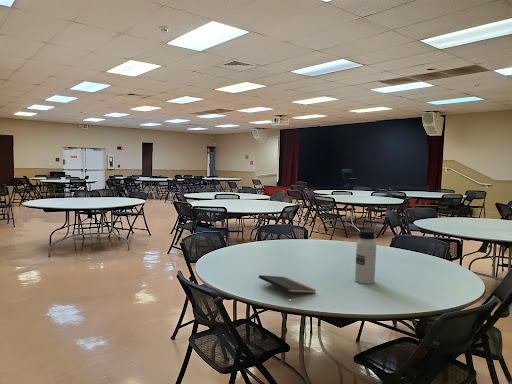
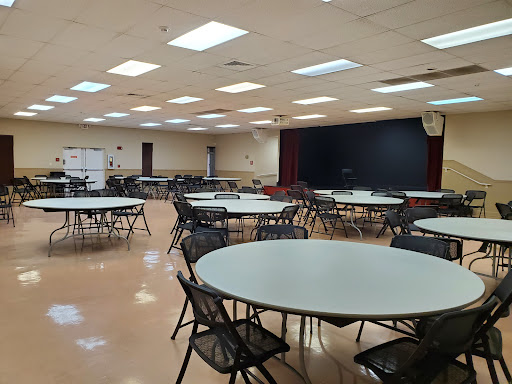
- notepad [258,274,317,298]
- water bottle [354,229,377,285]
